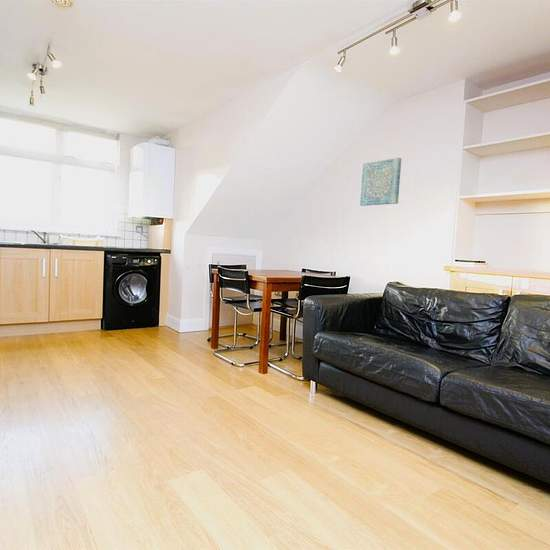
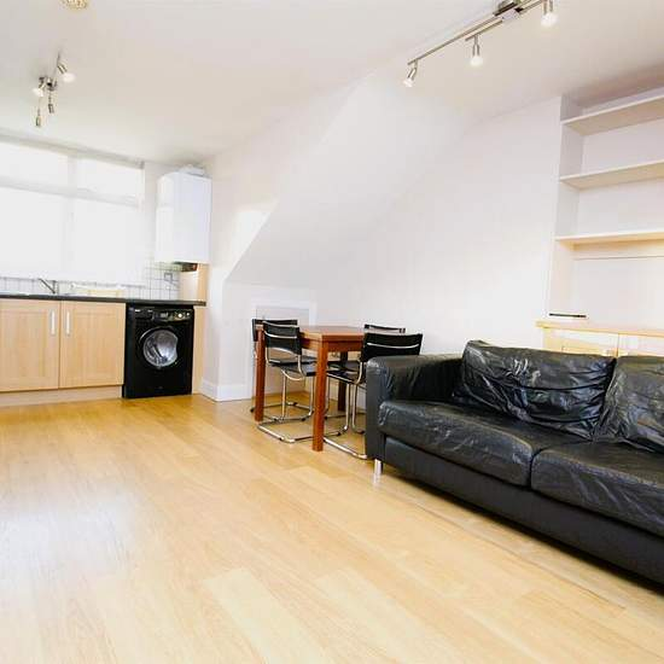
- wall art [359,157,402,207]
